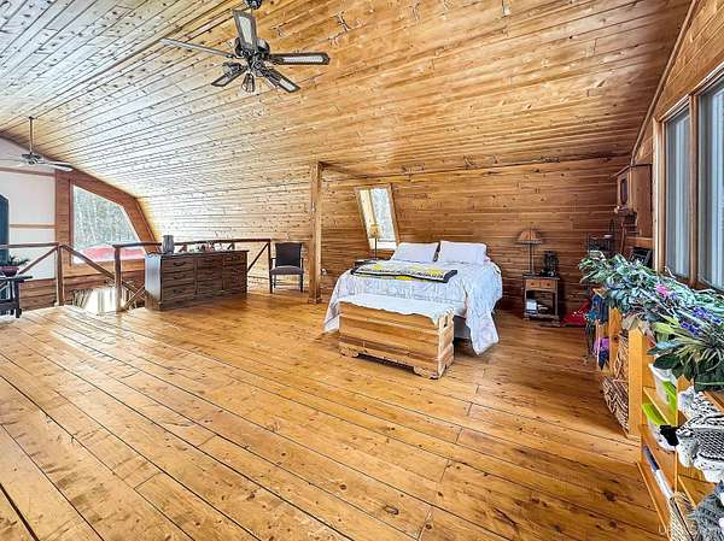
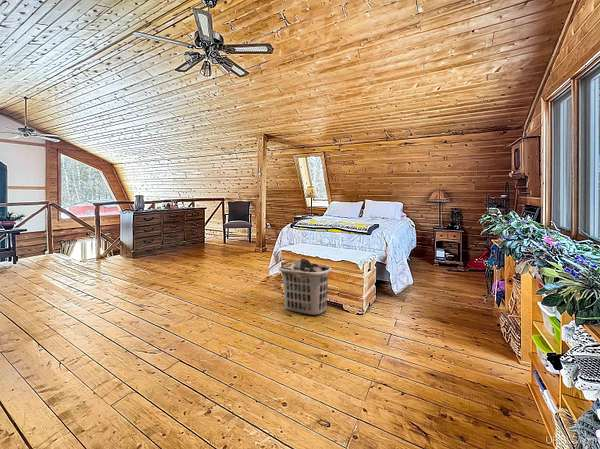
+ clothes hamper [278,257,333,316]
